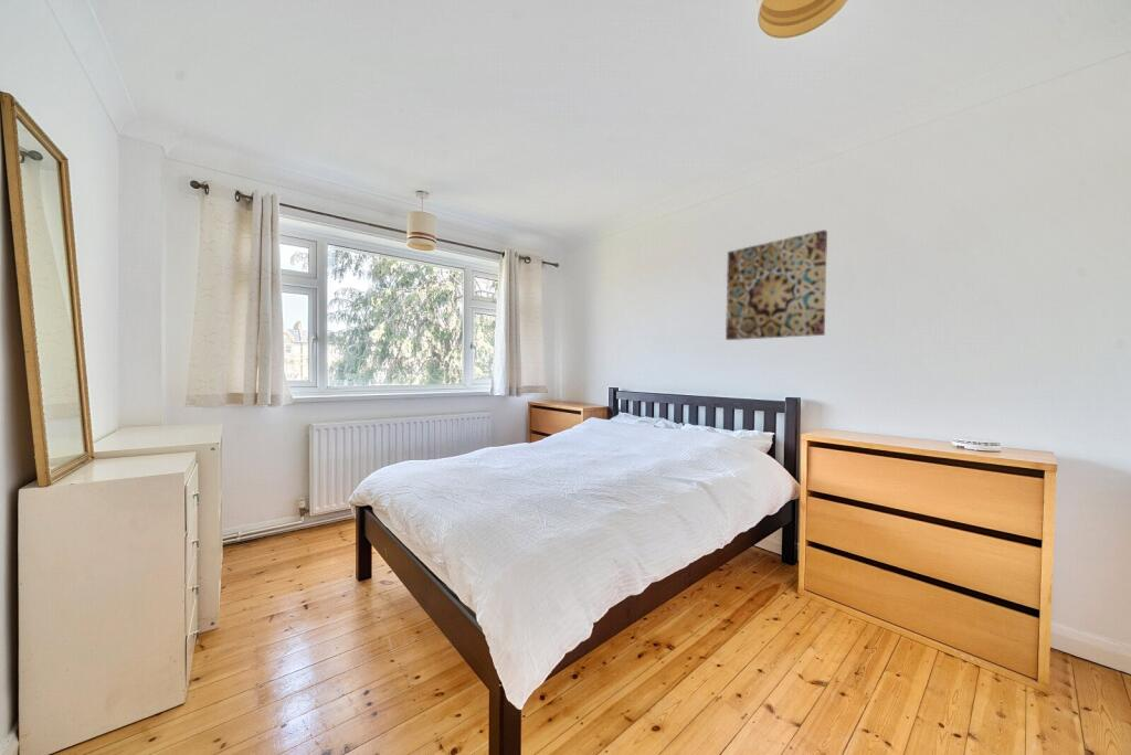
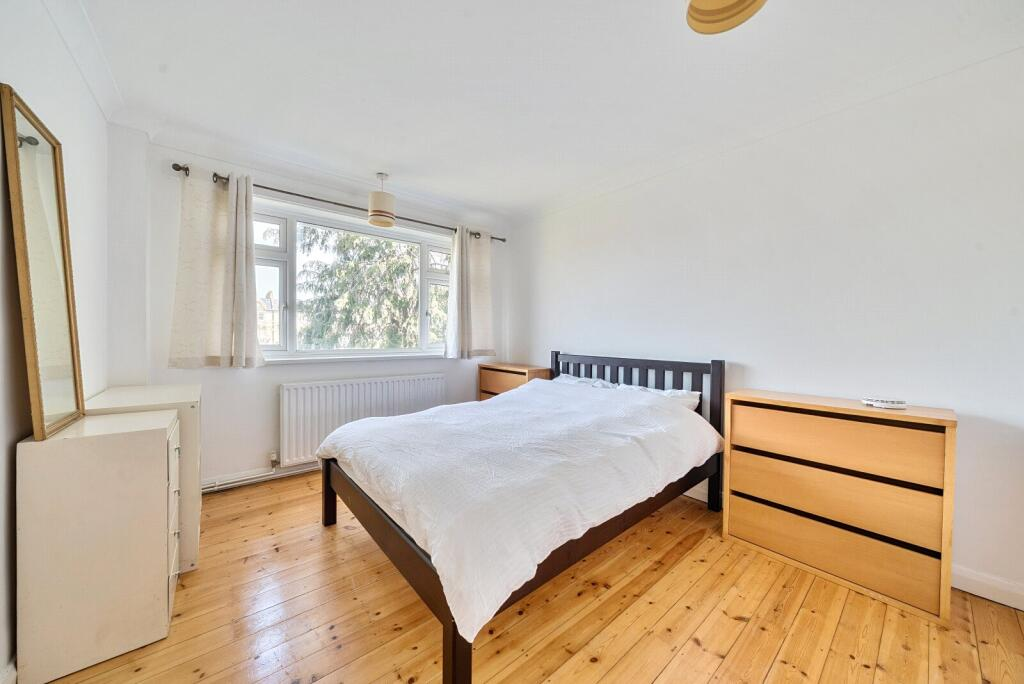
- wall art [725,228,828,341]
